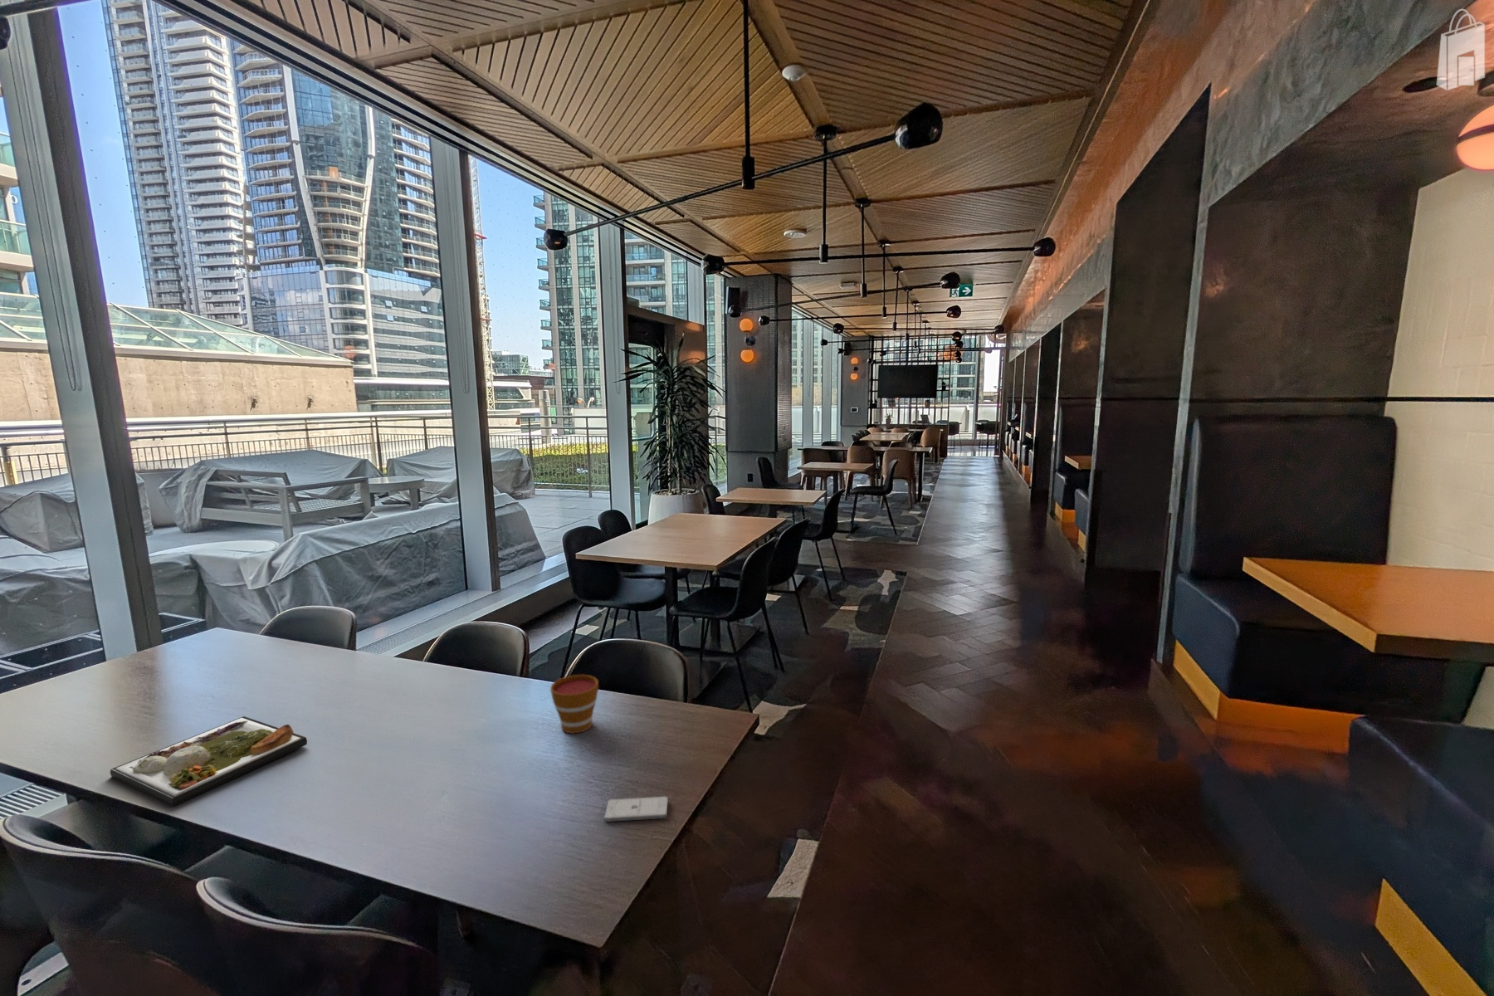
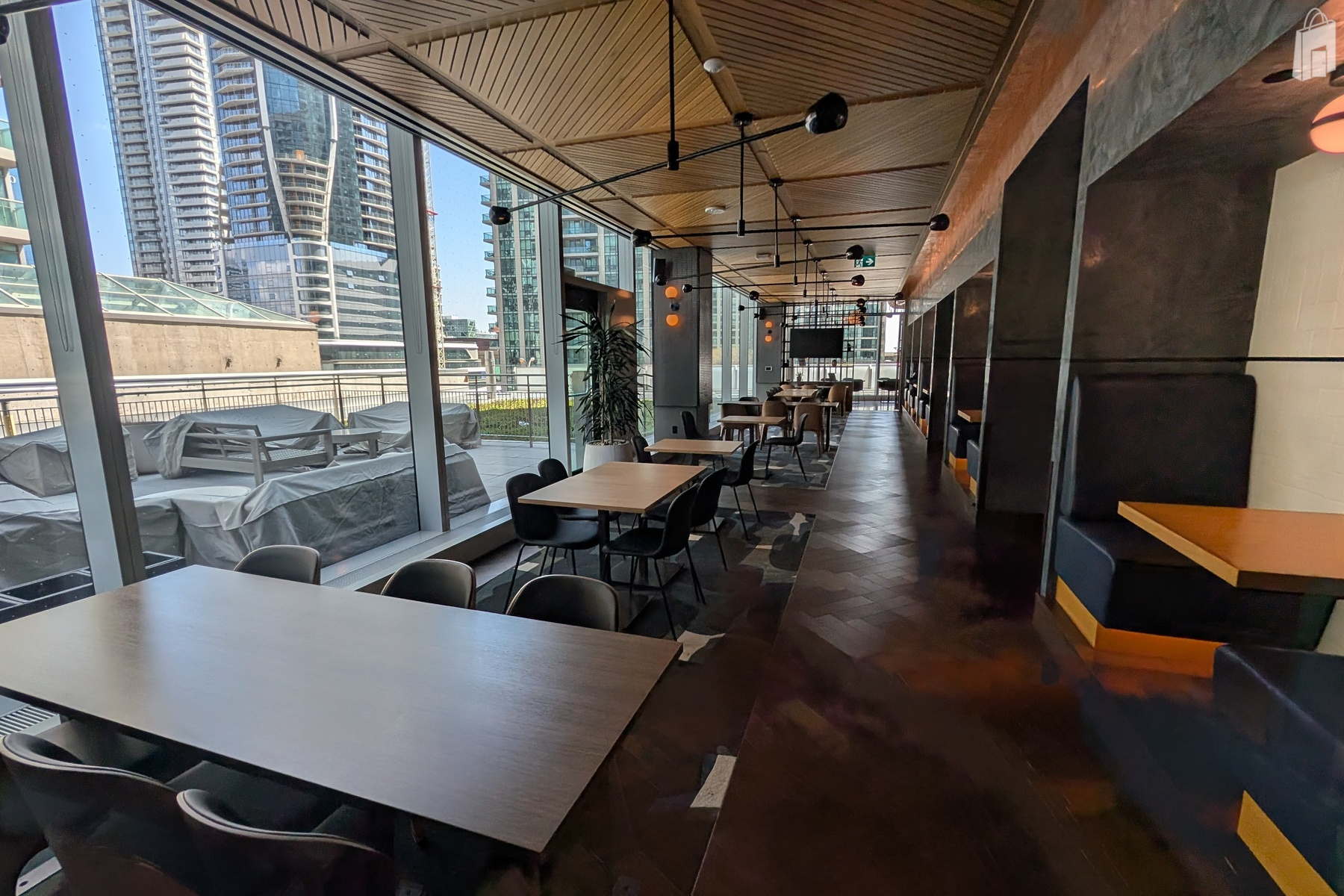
- dinner plate [110,716,308,808]
- cup [549,674,599,735]
- smartphone [604,796,669,823]
